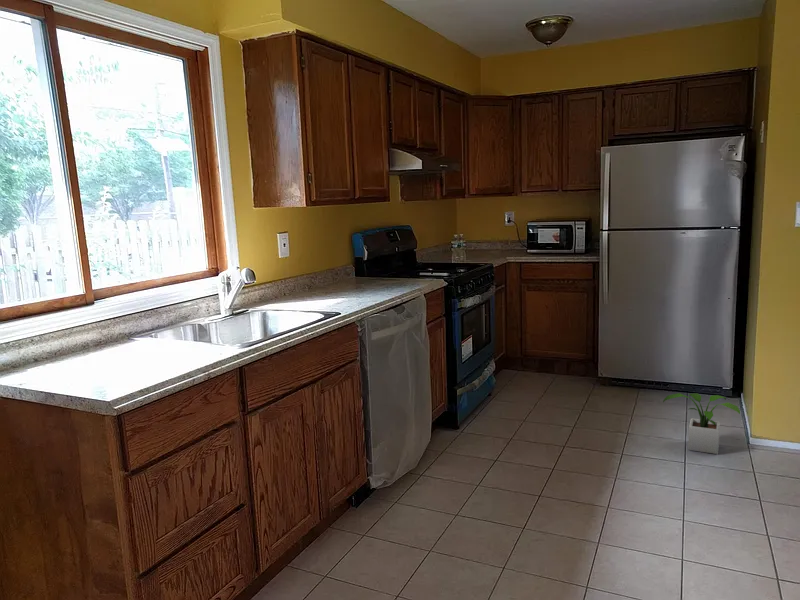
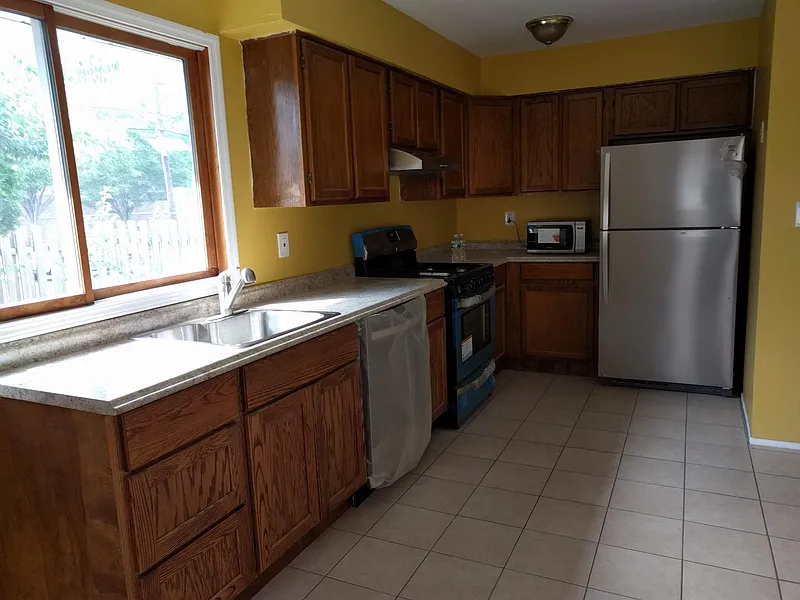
- potted plant [662,392,741,455]
